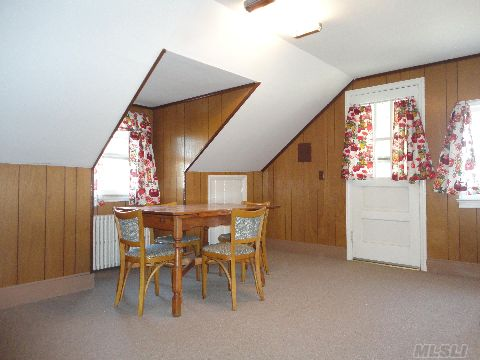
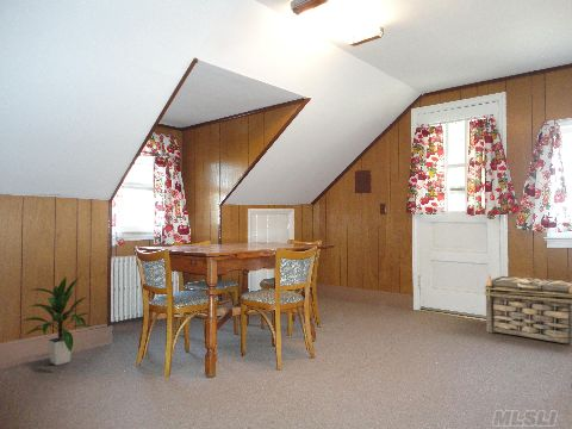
+ indoor plant [19,274,93,366]
+ basket [483,274,572,347]
